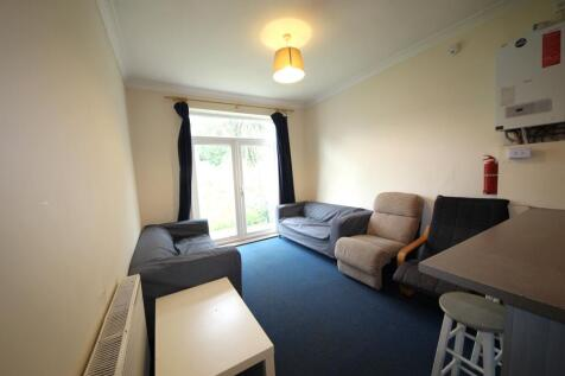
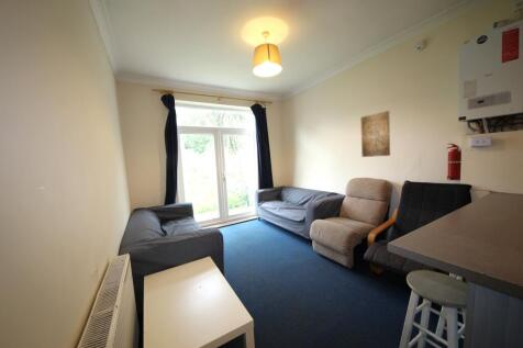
+ wall art [359,110,391,158]
